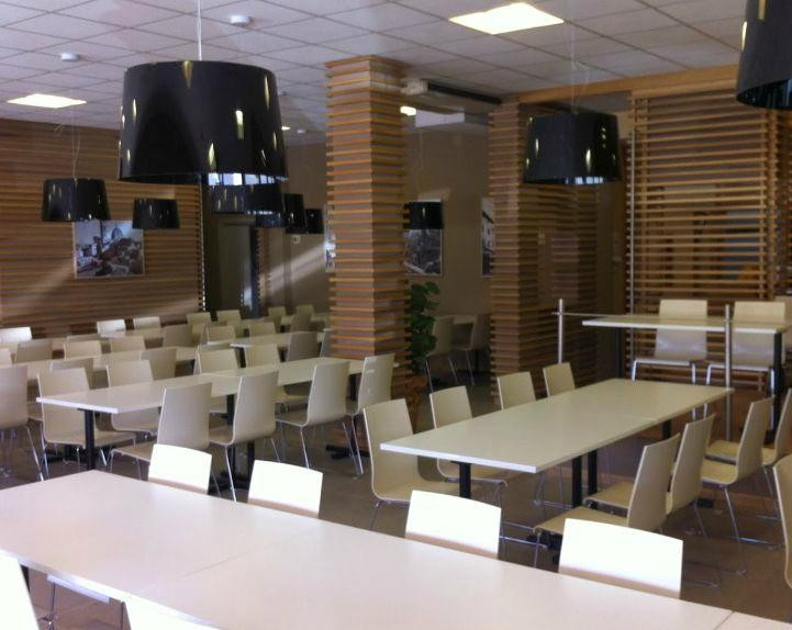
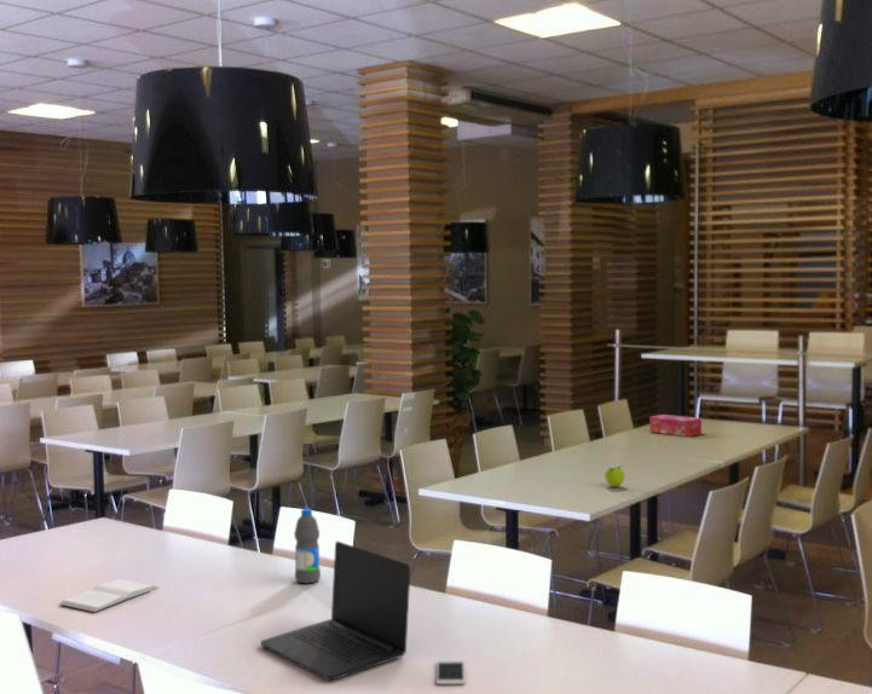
+ book [58,578,160,613]
+ water bottle [293,508,322,585]
+ tissue box [648,413,703,438]
+ fruit [604,464,626,488]
+ laptop [260,540,411,681]
+ smartphone [435,659,467,686]
